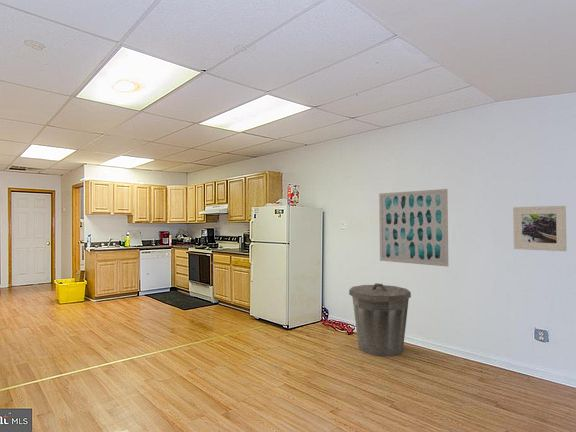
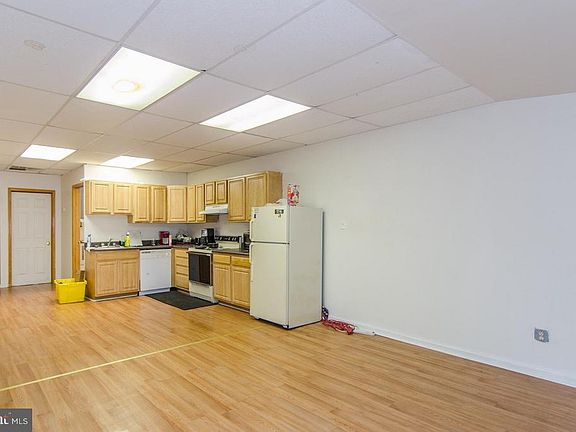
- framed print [512,205,568,252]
- trash can [348,282,412,357]
- wall art [378,188,449,268]
